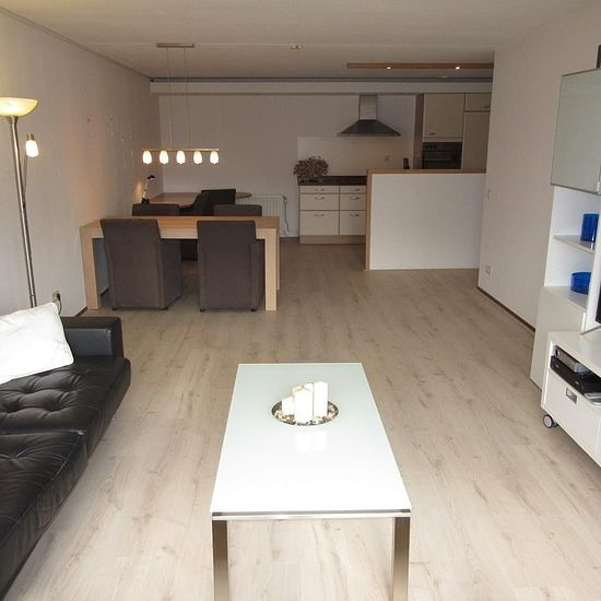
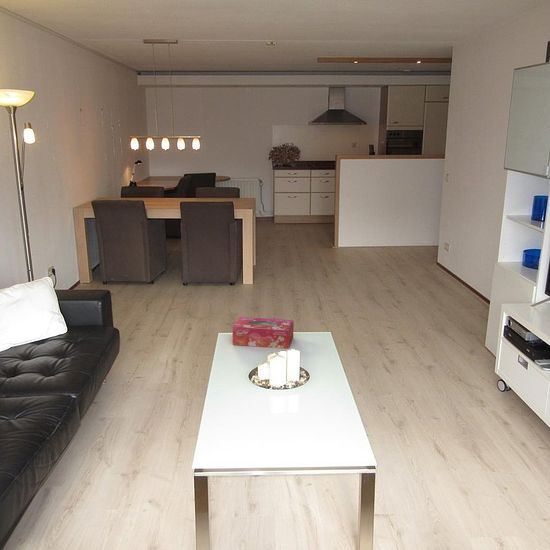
+ tissue box [231,316,294,350]
